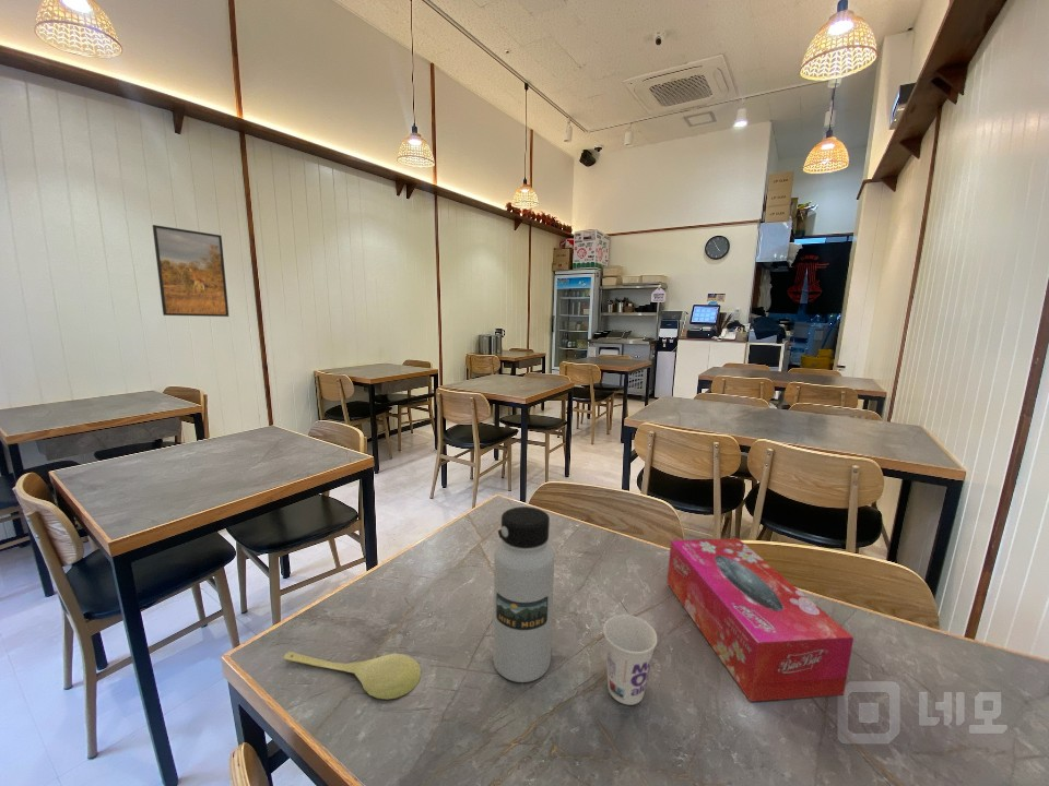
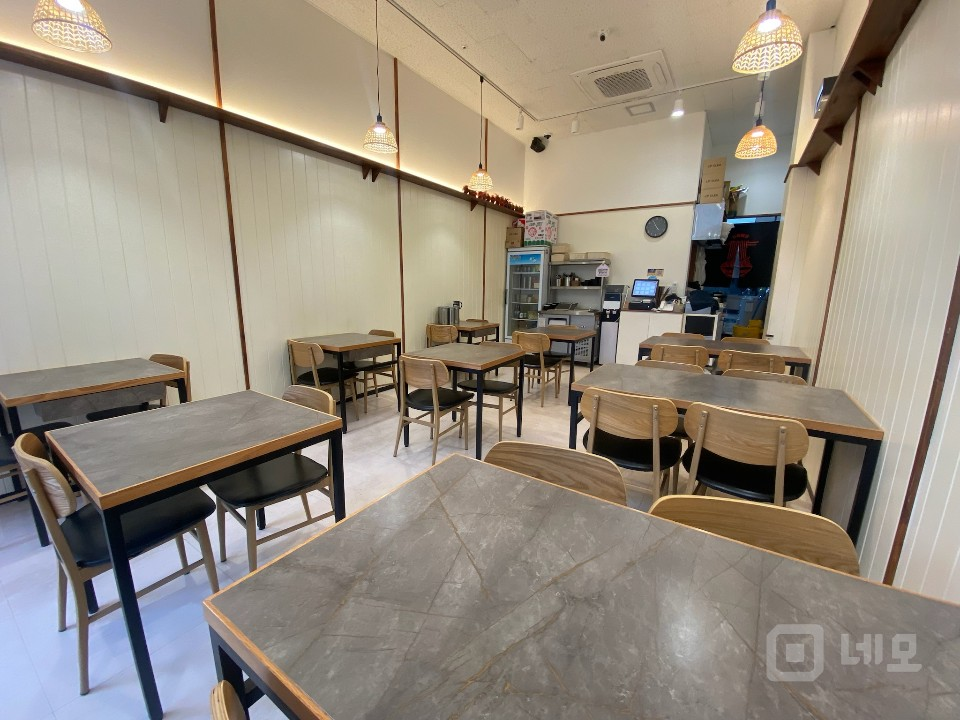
- cup [602,614,658,706]
- spoon [283,651,422,701]
- water bottle [492,505,555,683]
- tissue box [667,537,854,703]
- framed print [152,224,229,318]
